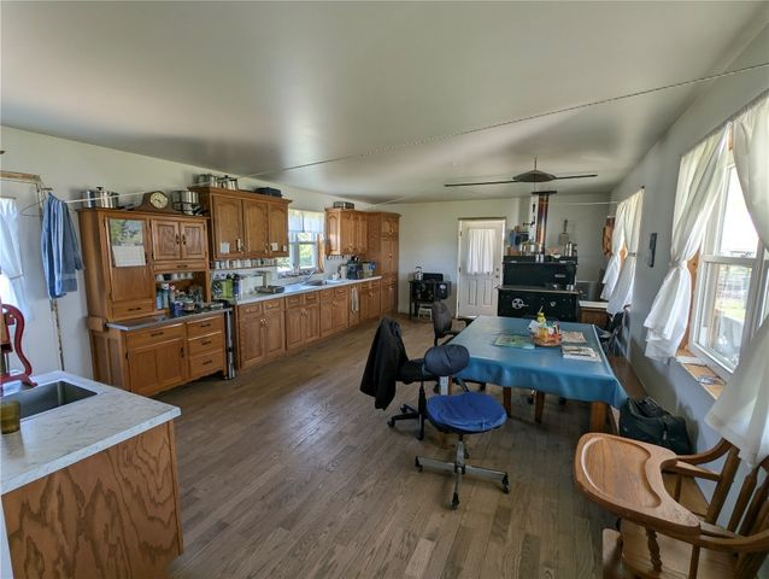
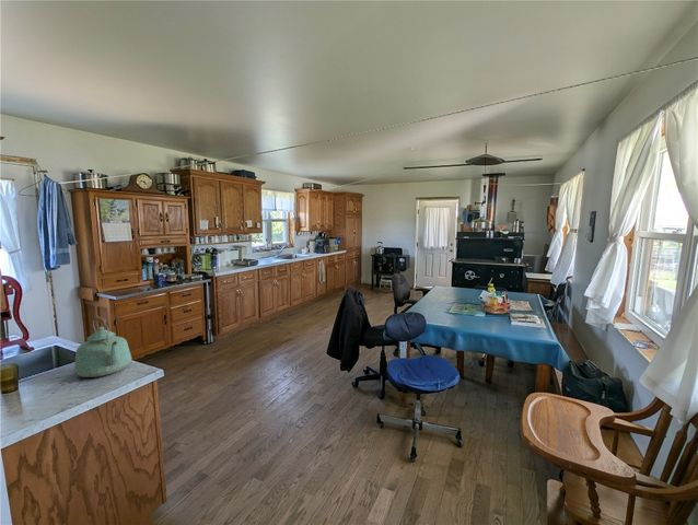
+ kettle [73,315,132,378]
